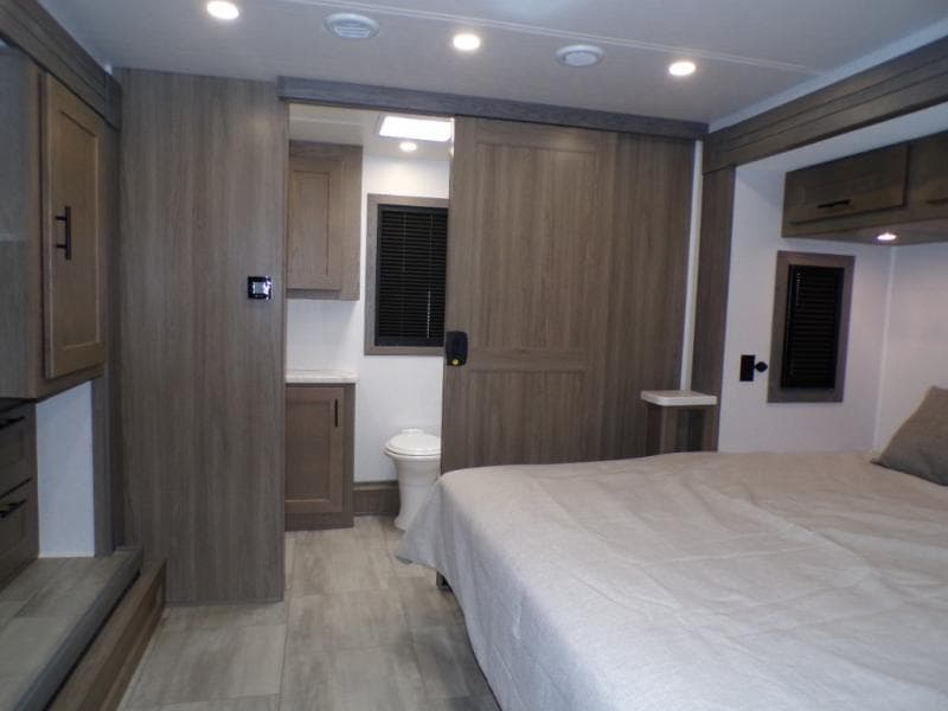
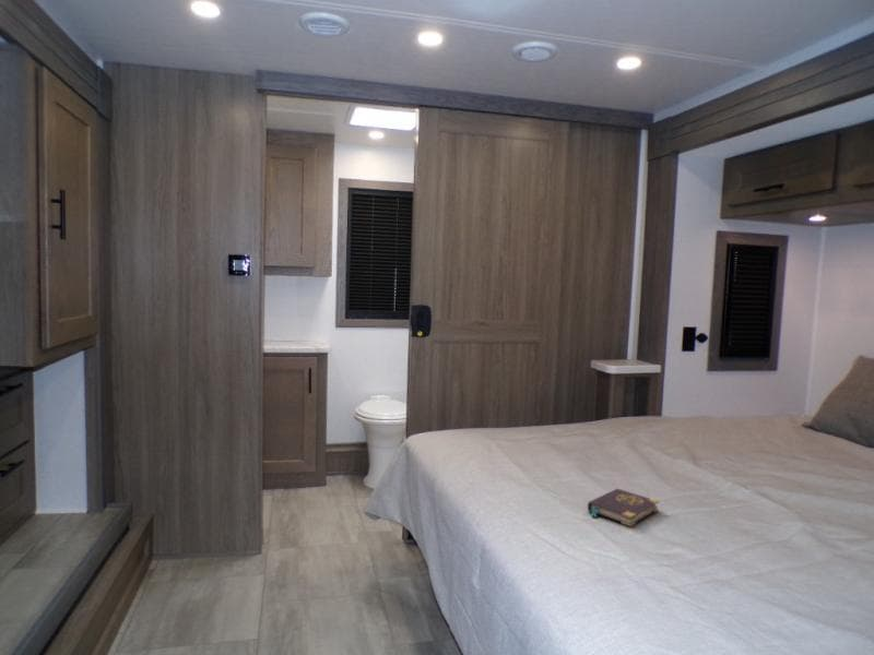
+ book [587,488,660,527]
